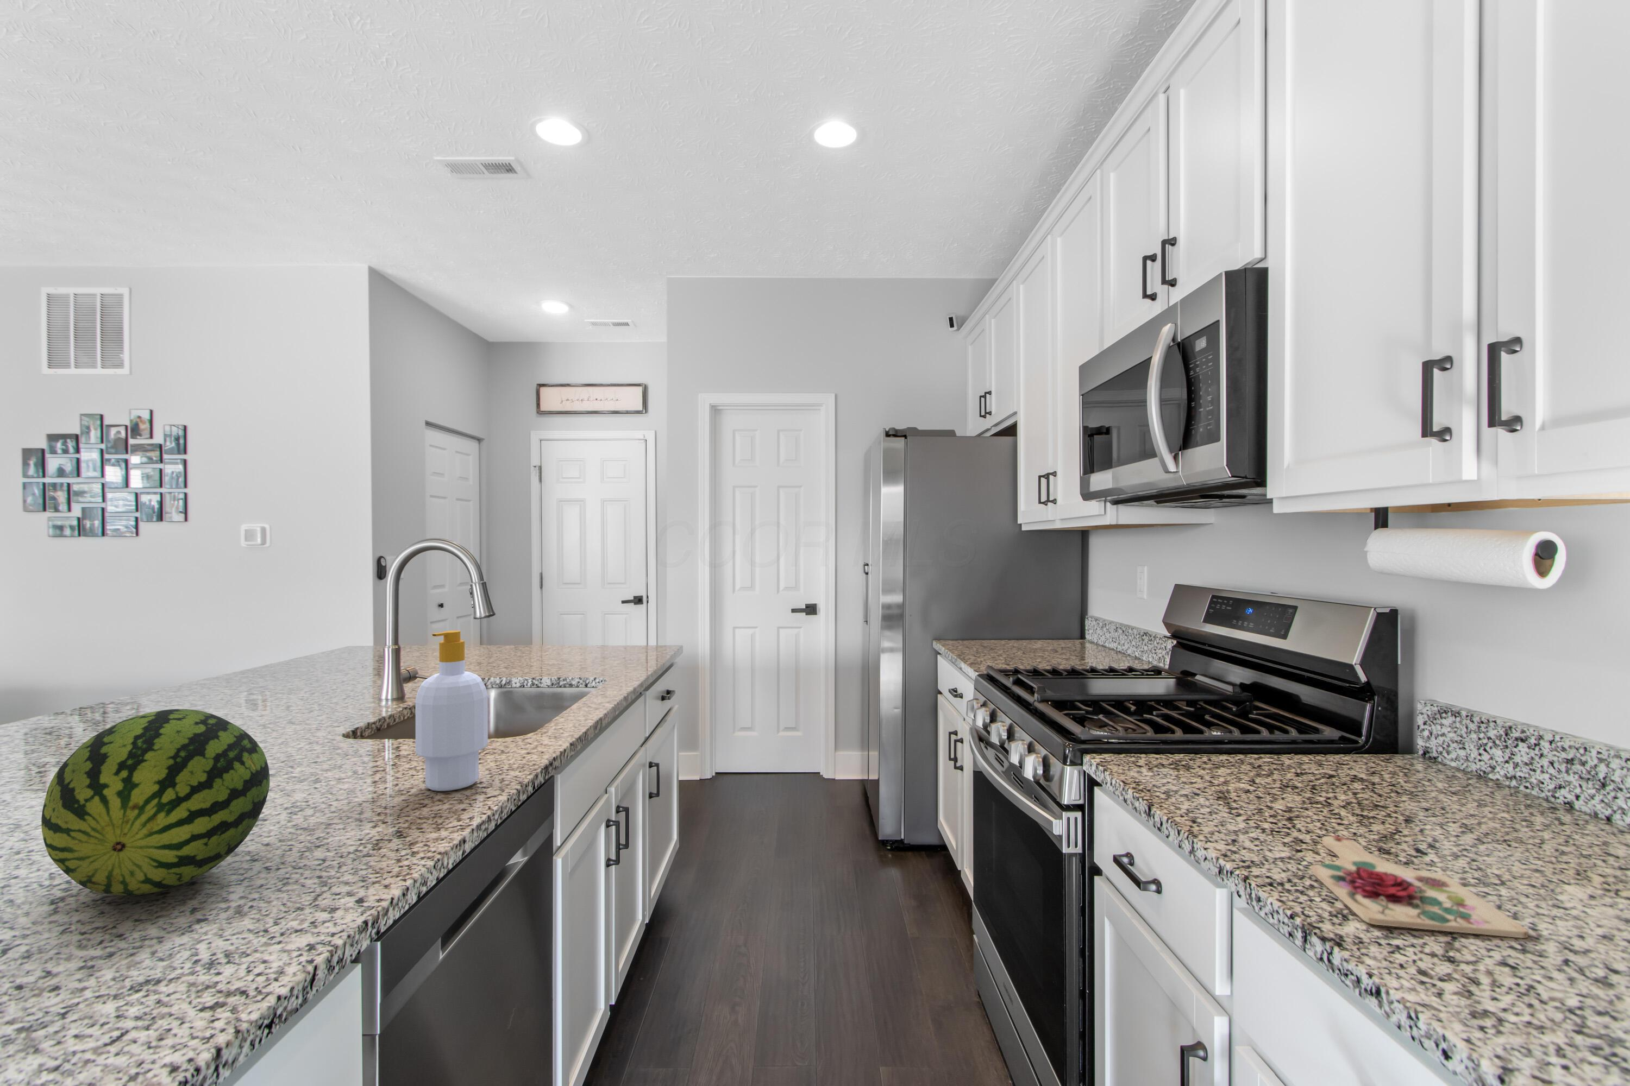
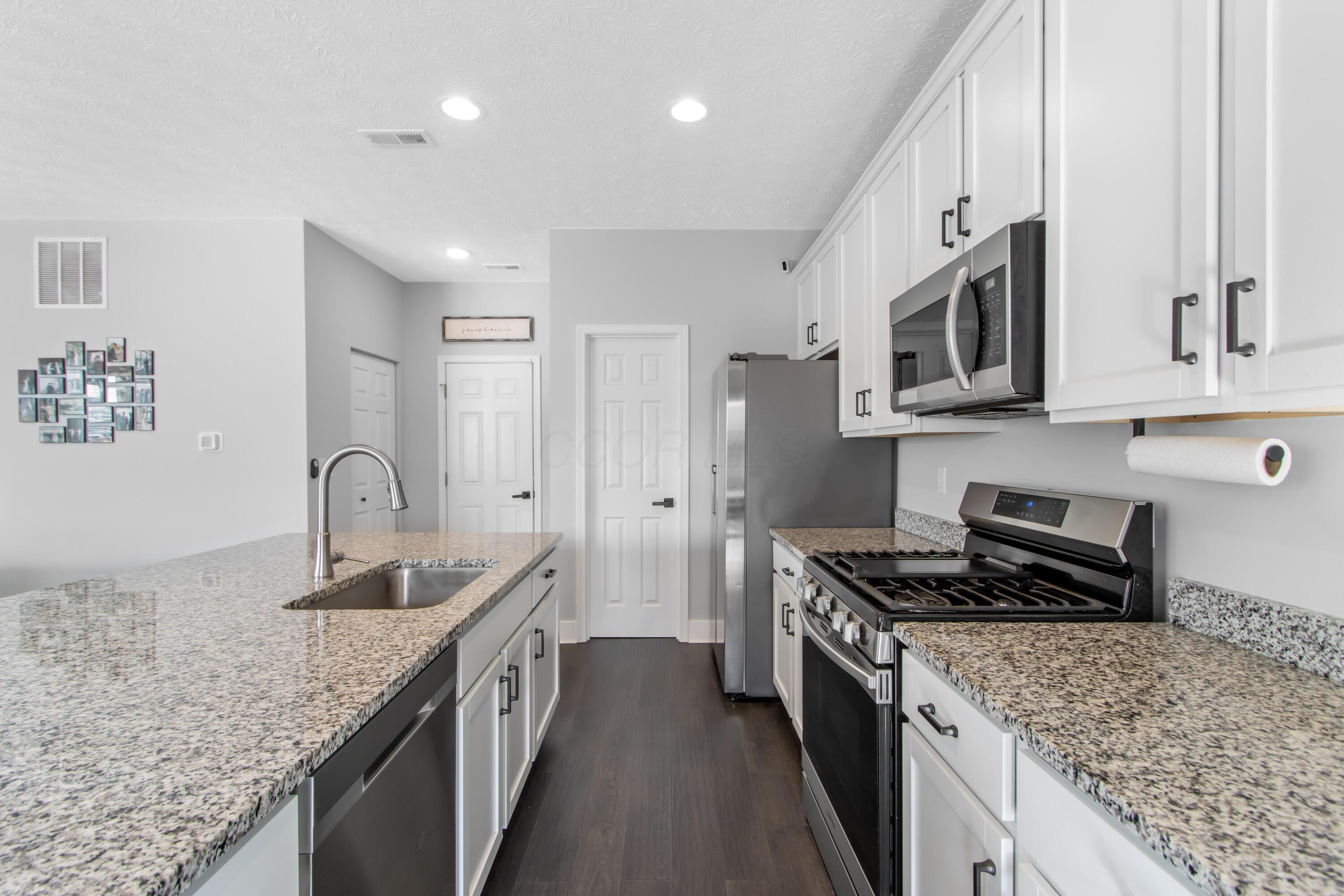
- soap bottle [415,630,489,791]
- cutting board [1311,835,1528,939]
- fruit [41,709,270,896]
